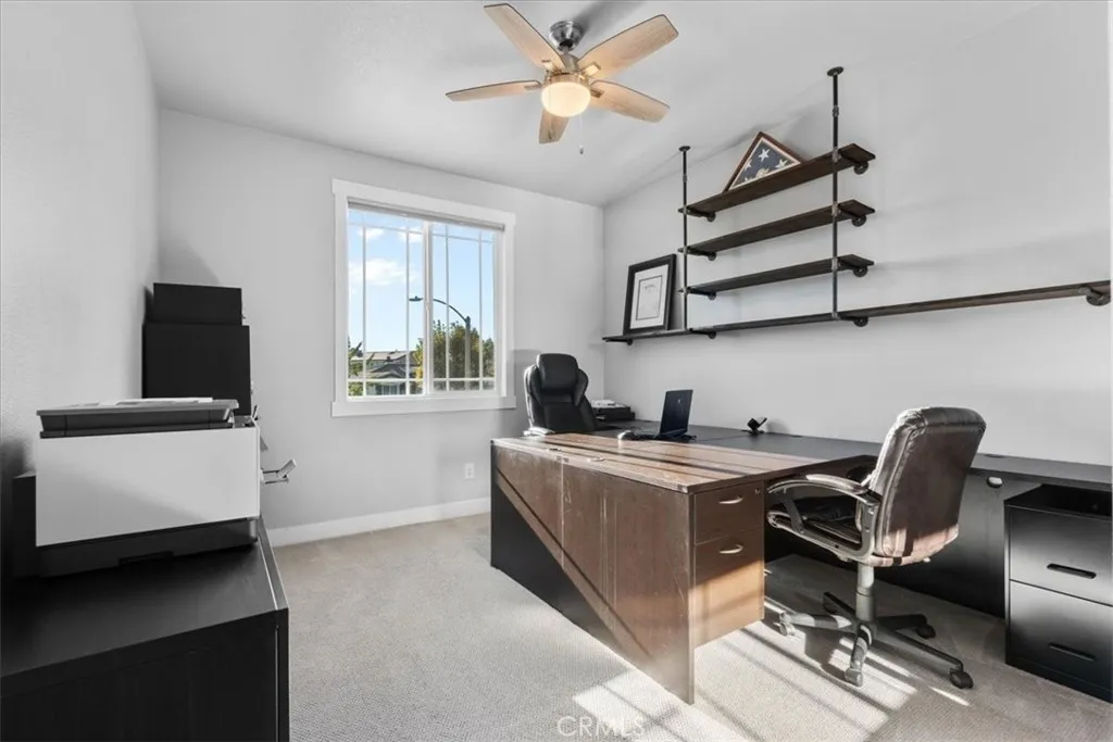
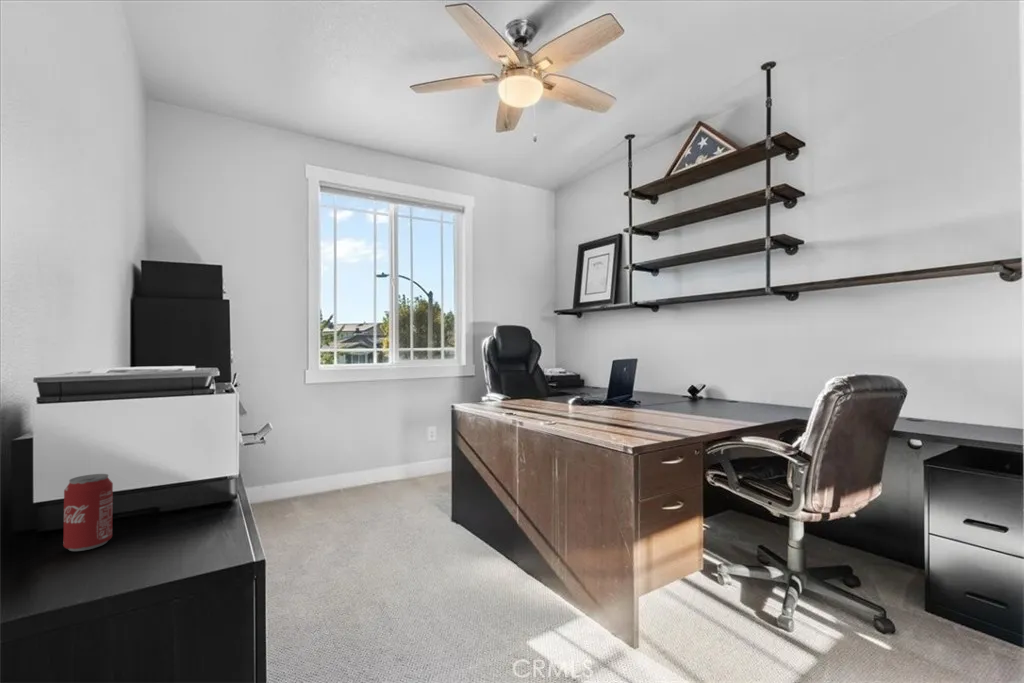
+ beverage can [62,473,114,552]
